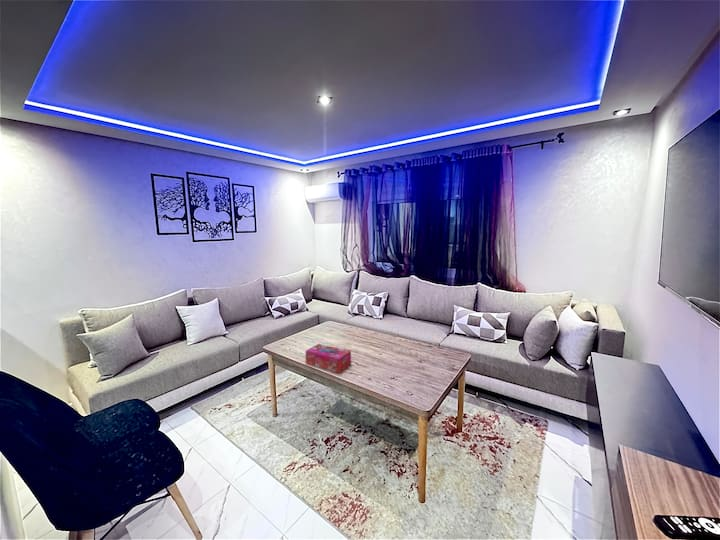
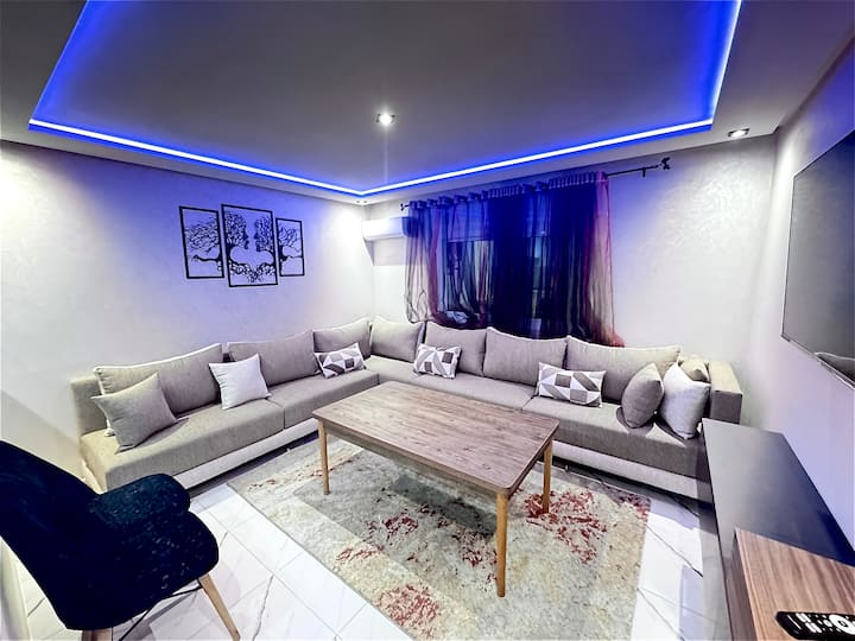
- tissue box [304,343,352,374]
